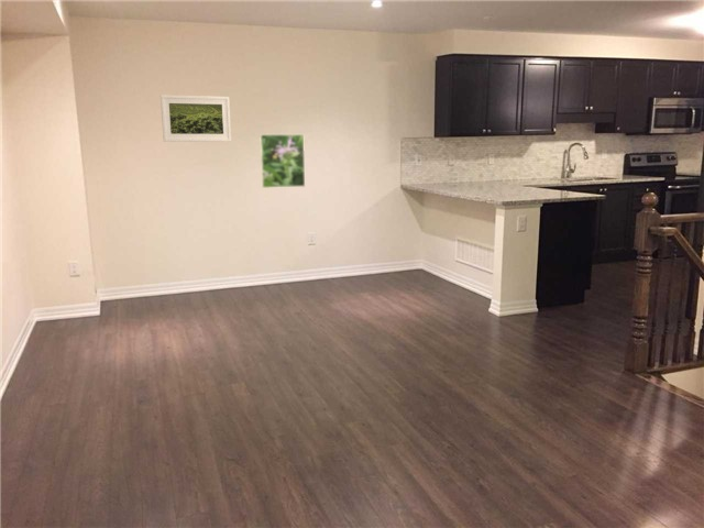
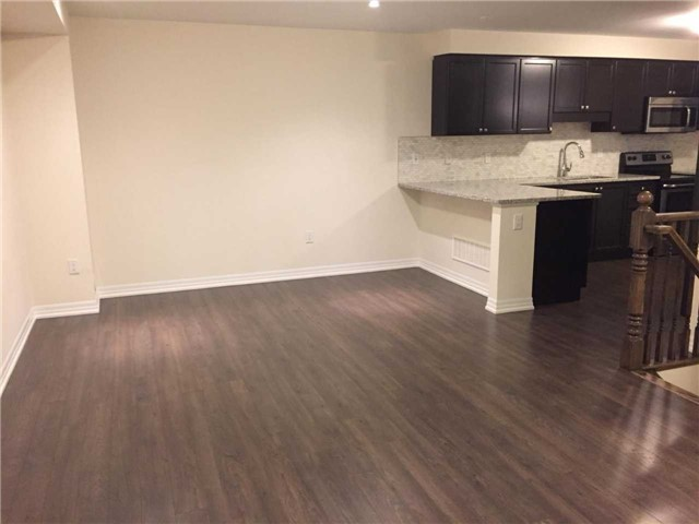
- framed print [258,133,306,189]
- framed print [160,95,232,143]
